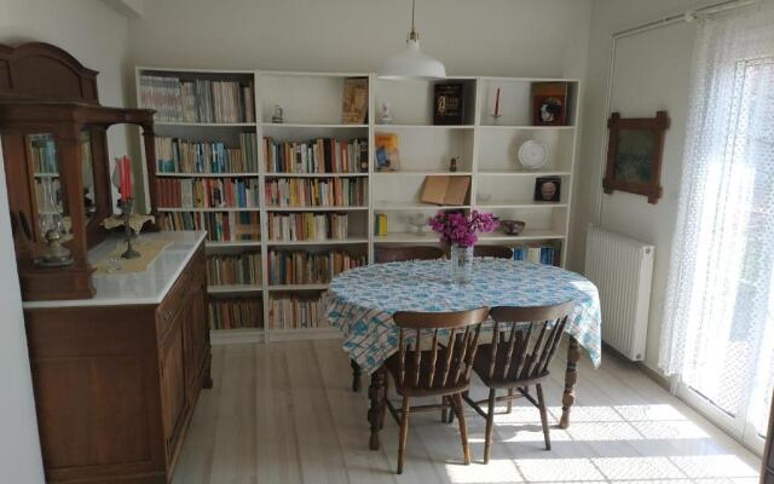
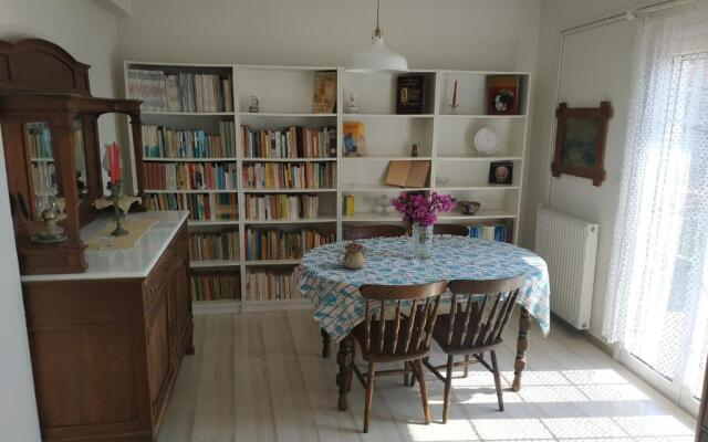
+ teapot [336,239,369,270]
